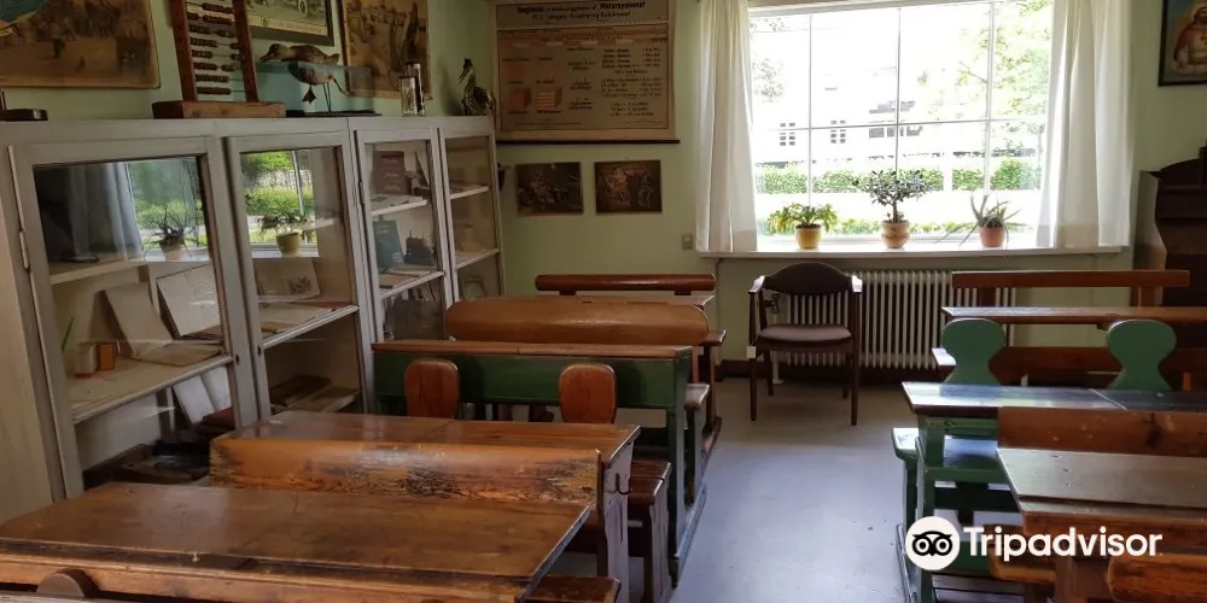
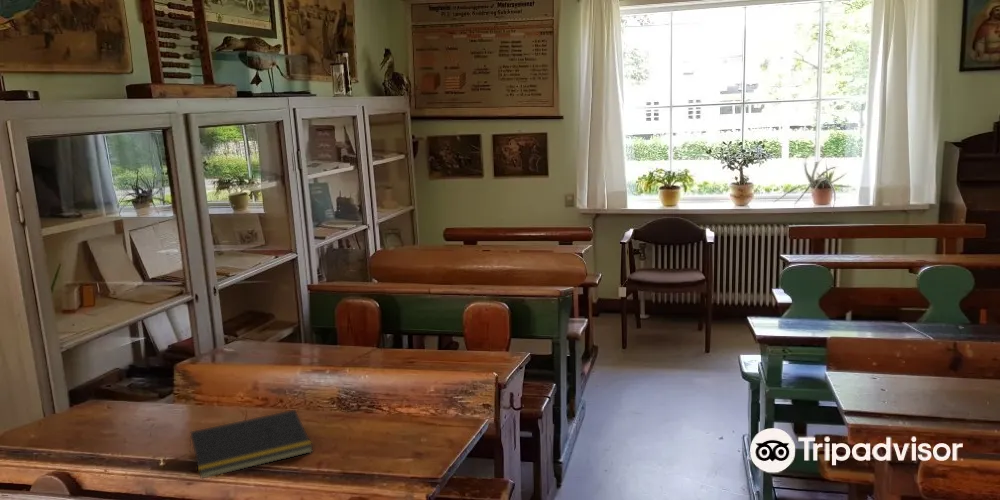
+ notepad [189,409,314,480]
